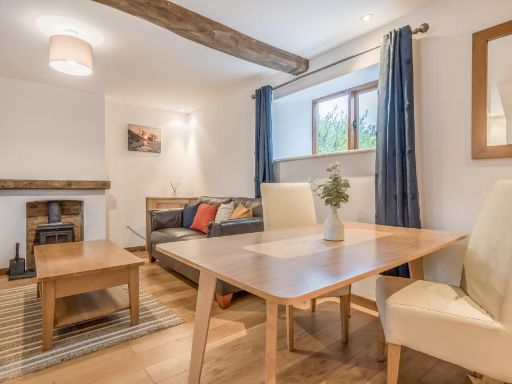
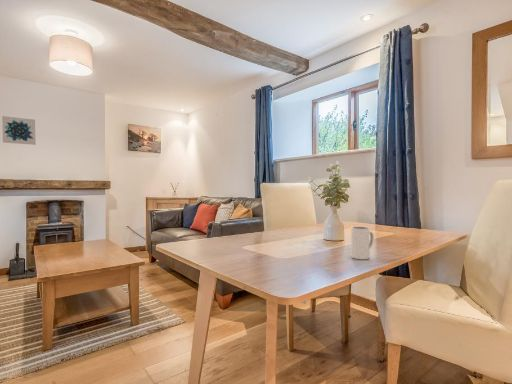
+ wall art [1,115,37,146]
+ mug [350,226,375,260]
